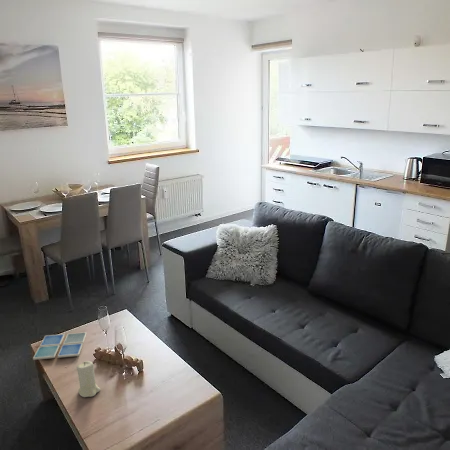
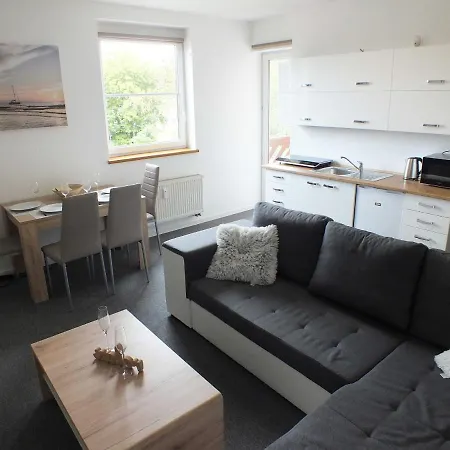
- candle [76,360,101,398]
- drink coaster [32,331,88,361]
